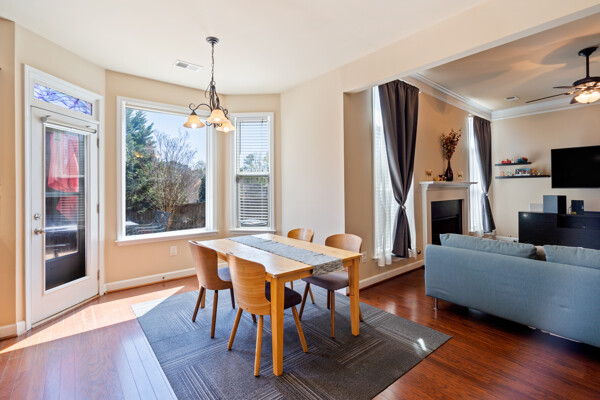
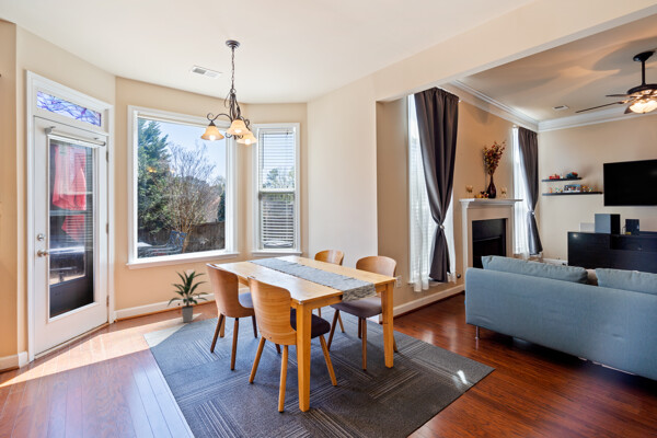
+ indoor plant [166,269,209,323]
